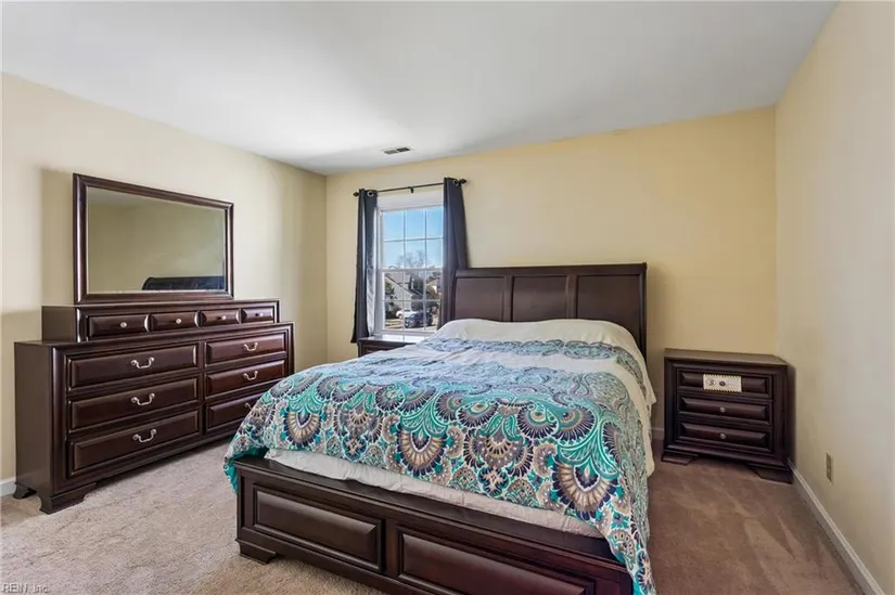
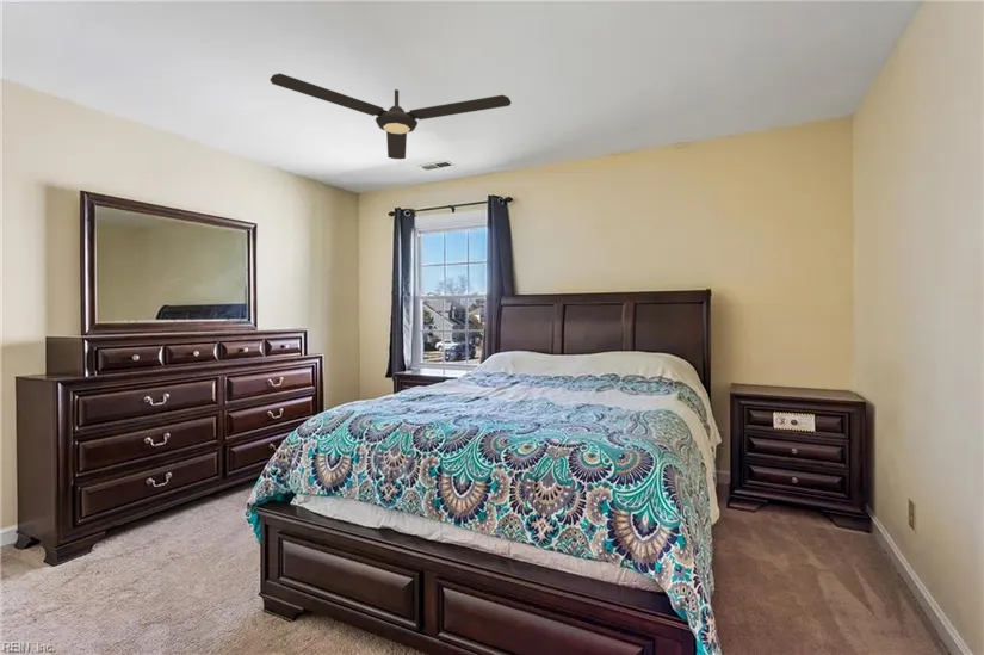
+ ceiling fan [268,73,513,160]
